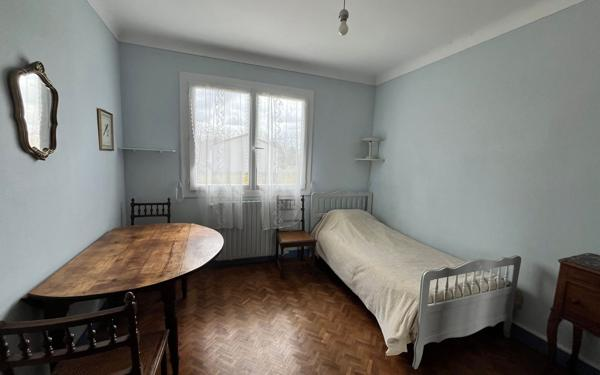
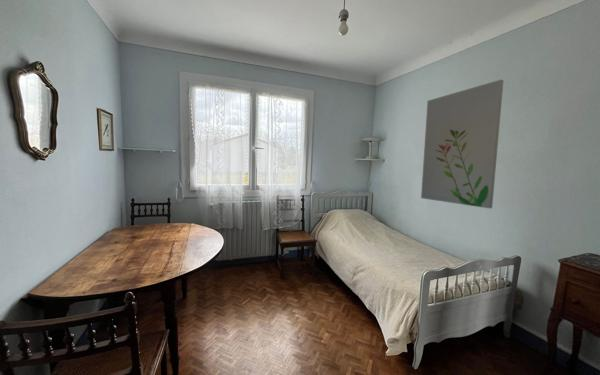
+ wall art [420,79,505,209]
